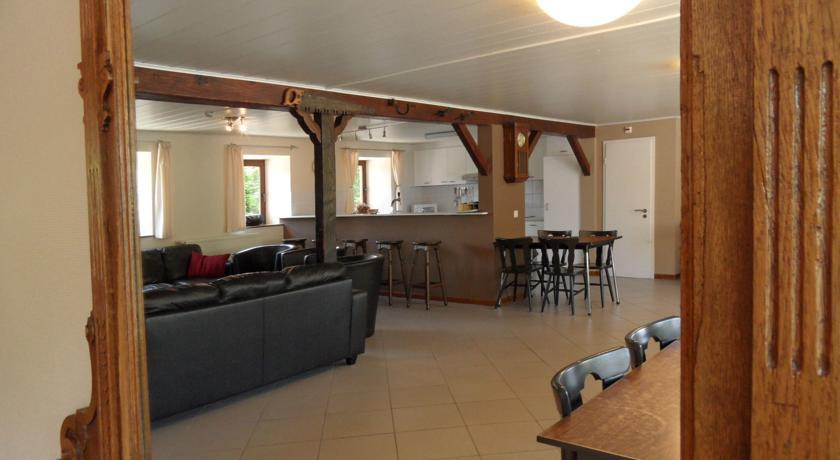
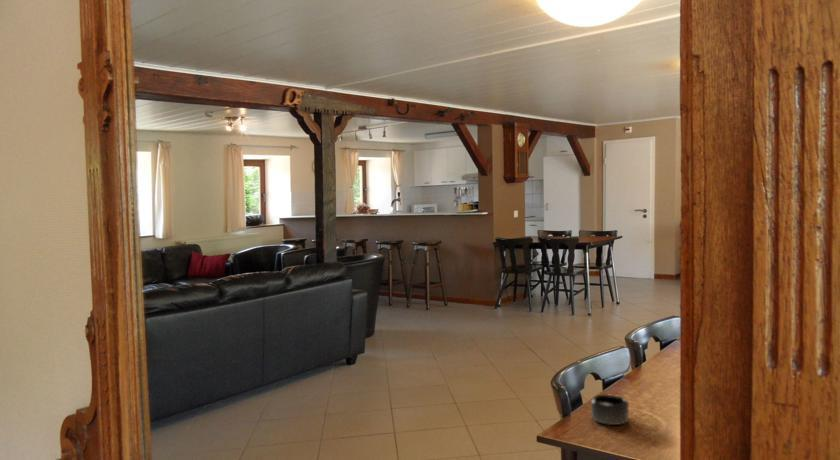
+ mug [590,394,630,426]
